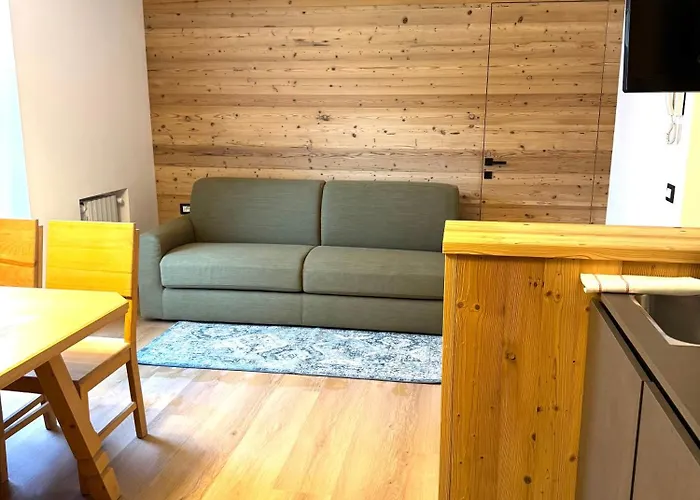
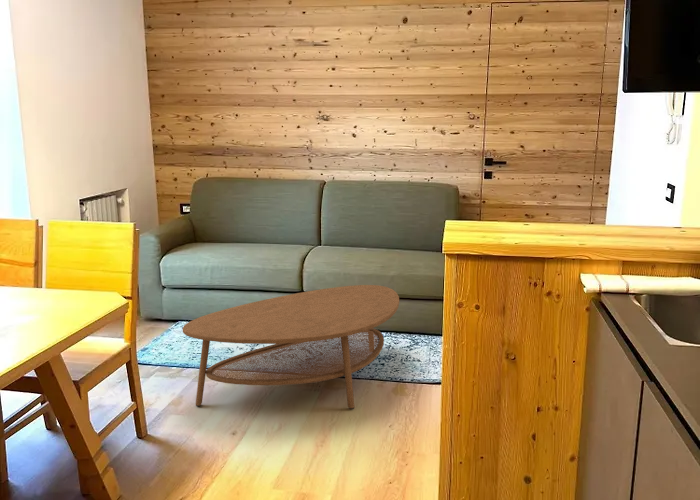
+ coffee table [182,284,400,410]
